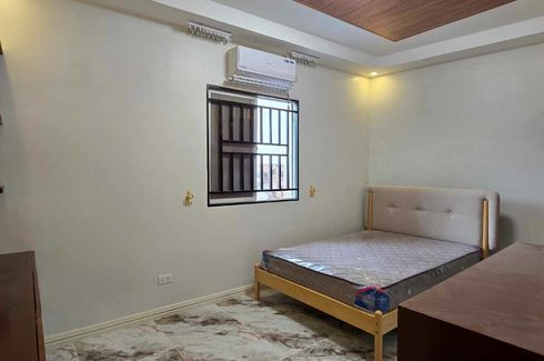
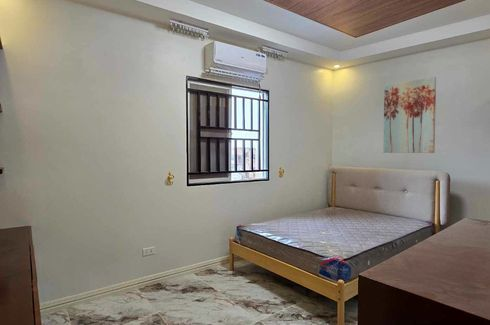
+ wall art [382,76,437,154]
